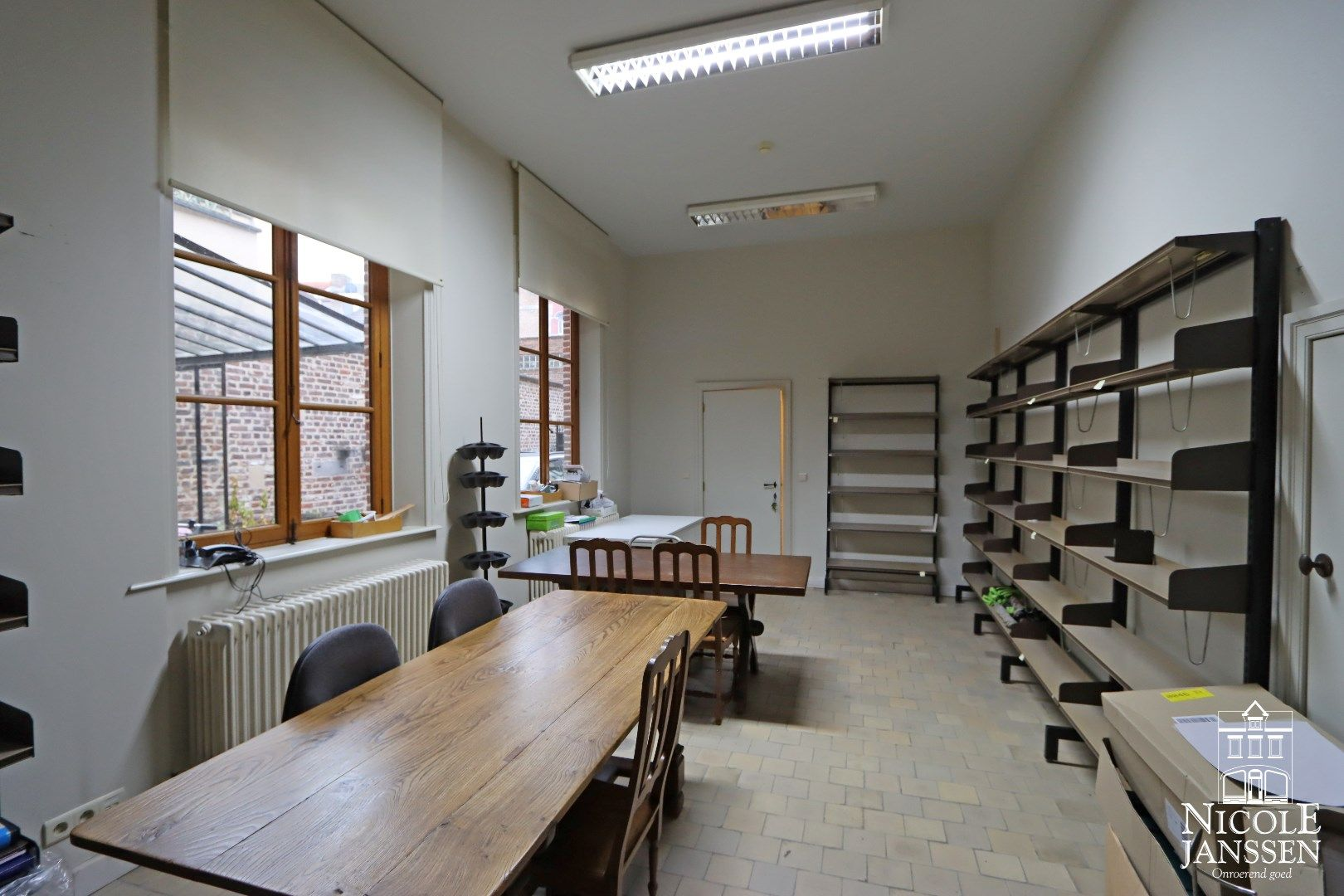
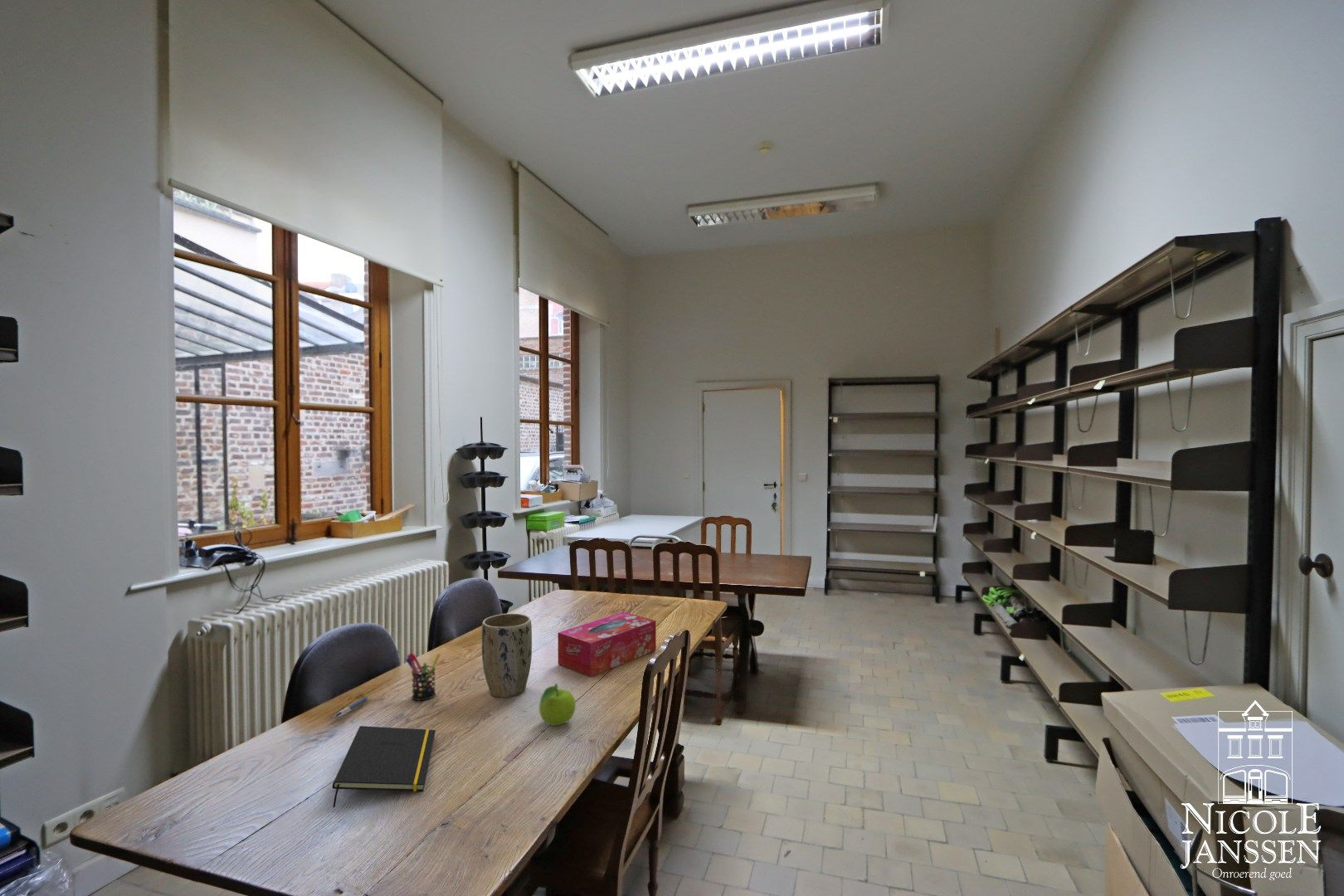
+ notepad [332,725,436,808]
+ plant pot [481,613,533,698]
+ pen [332,696,368,719]
+ pen holder [405,652,441,701]
+ tissue box [558,611,657,678]
+ fruit [538,683,577,727]
